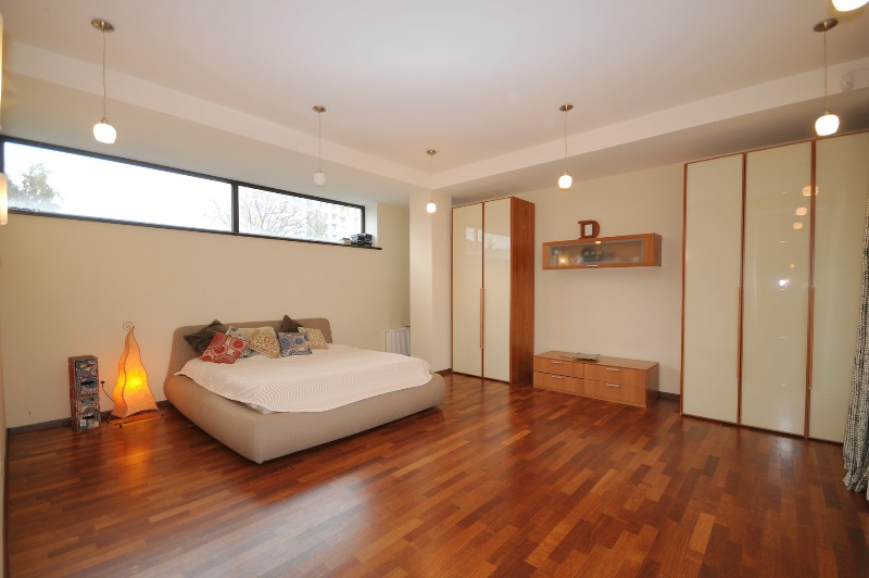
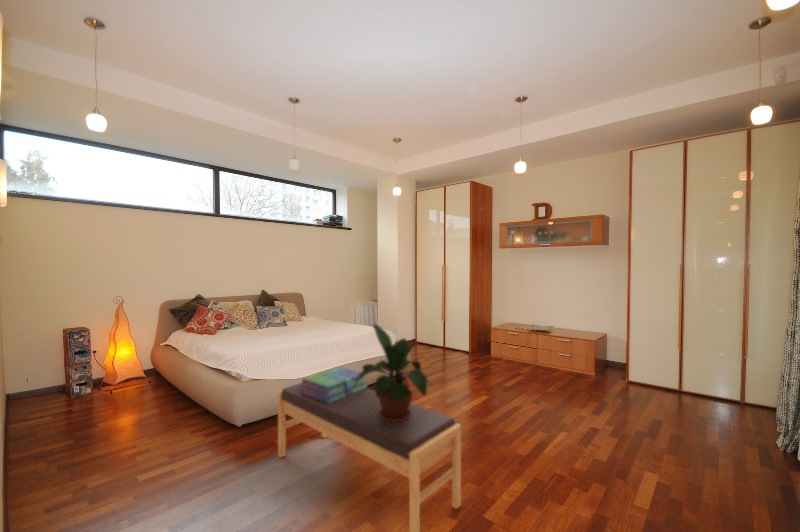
+ bench [277,382,462,532]
+ stack of books [300,366,369,403]
+ potted plant [352,323,432,422]
